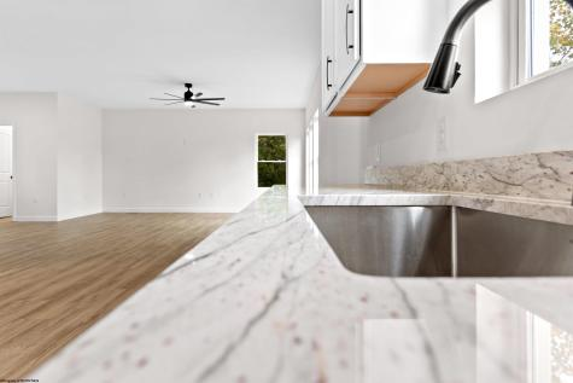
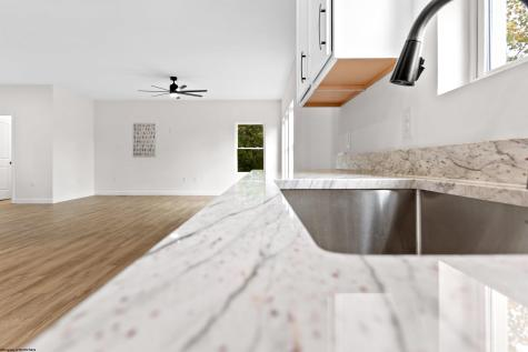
+ wall art [132,122,157,159]
